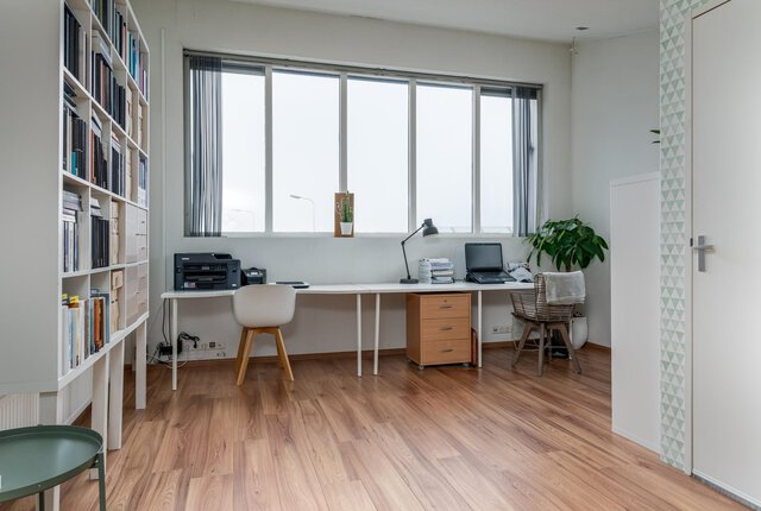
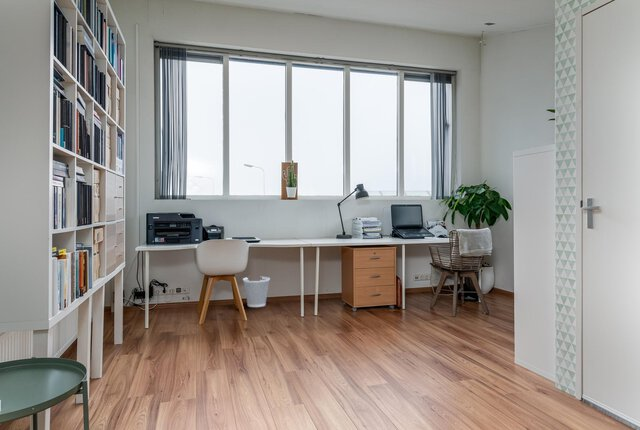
+ wastebasket [242,276,271,308]
